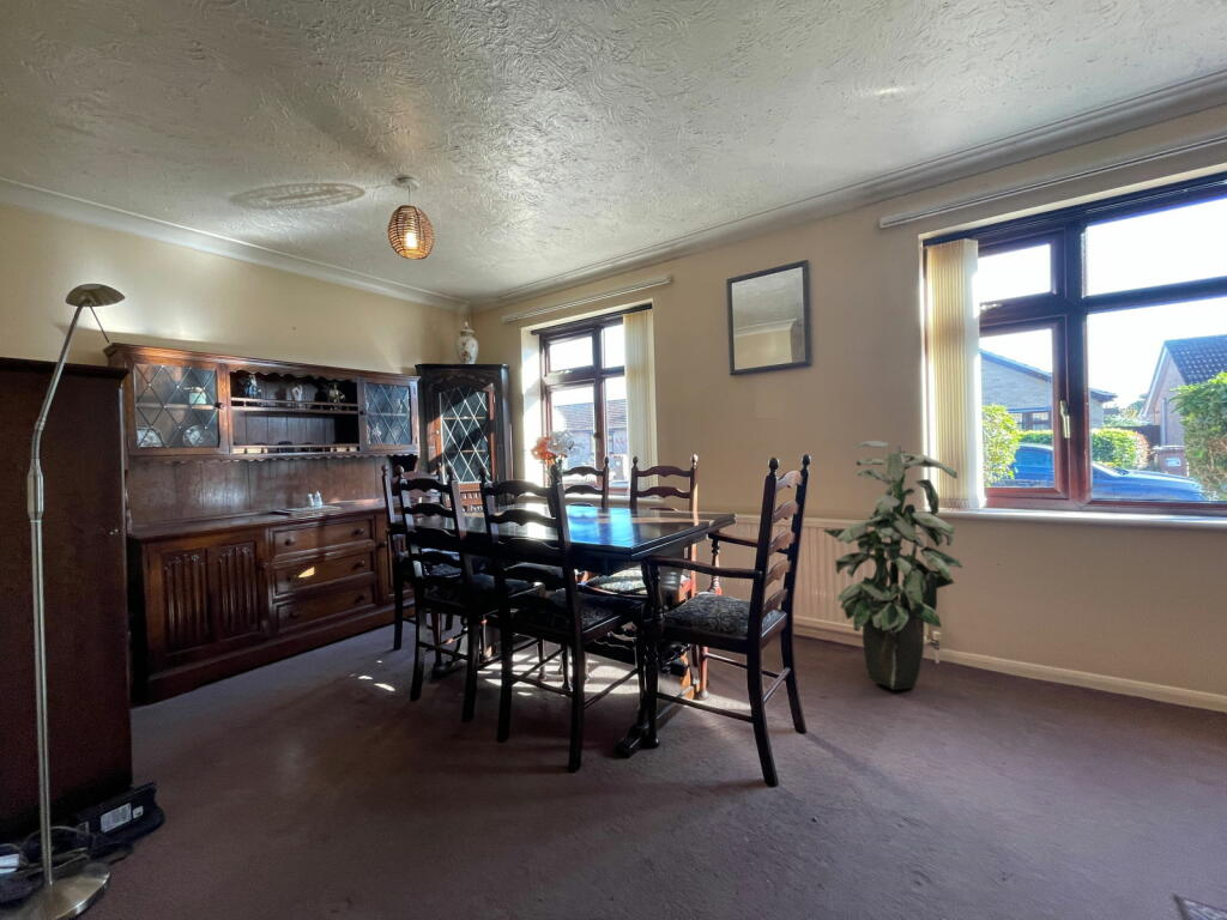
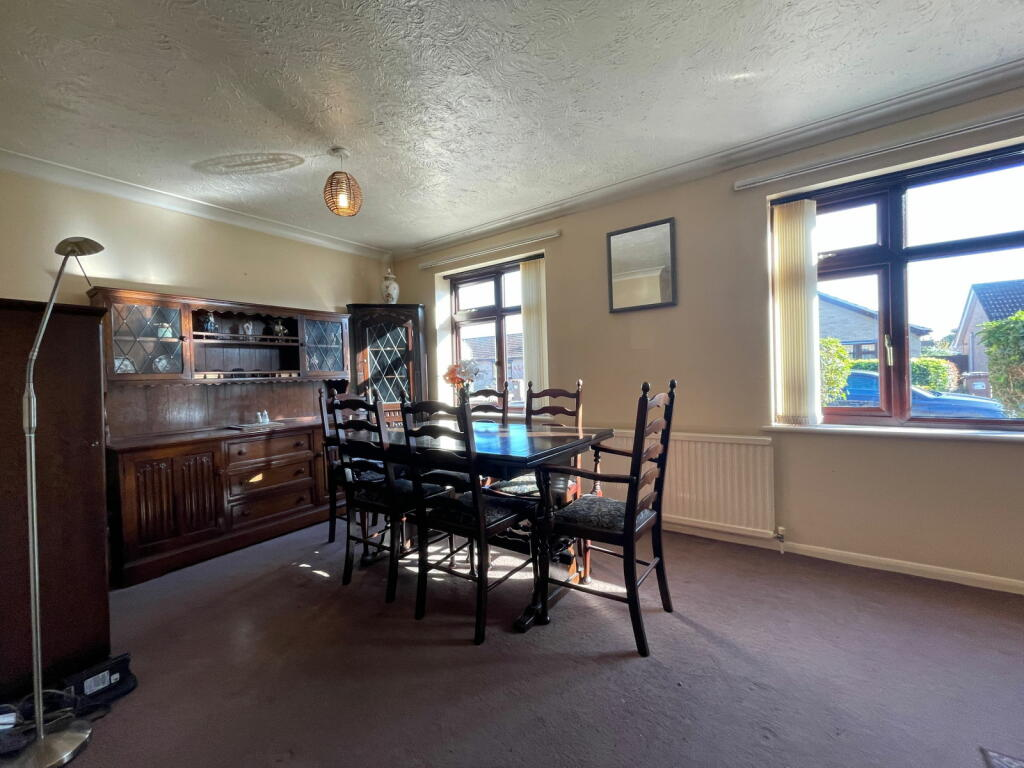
- indoor plant [822,440,965,691]
